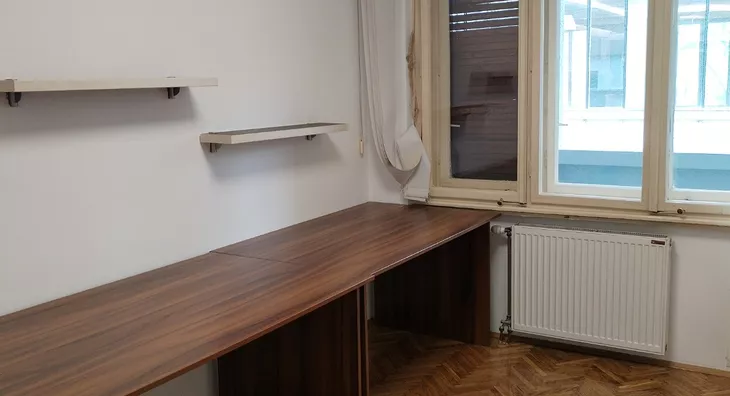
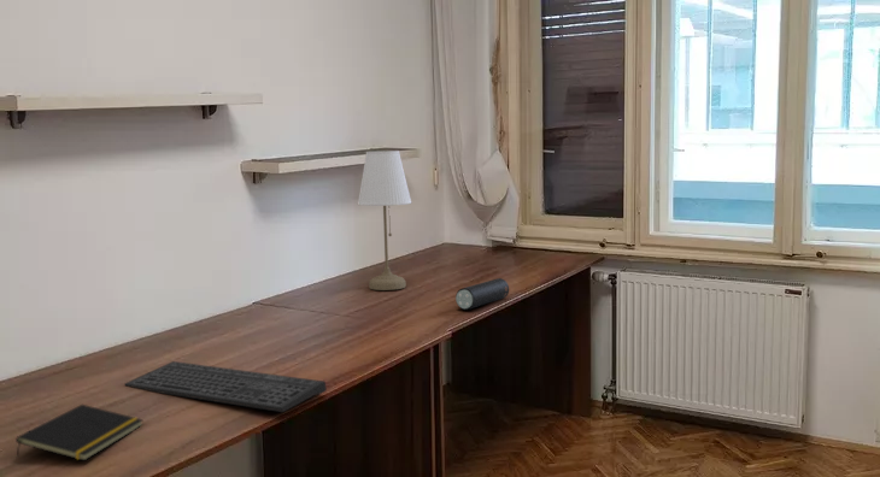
+ keyboard [123,360,328,413]
+ speaker [454,277,510,311]
+ desk lamp [357,149,412,292]
+ notepad [14,404,145,461]
